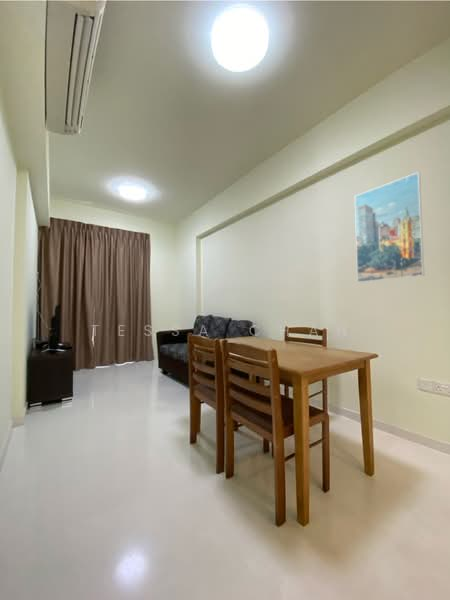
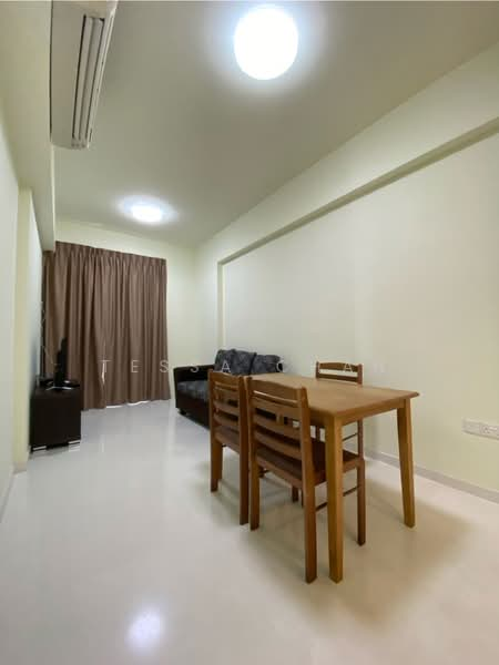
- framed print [354,171,425,283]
